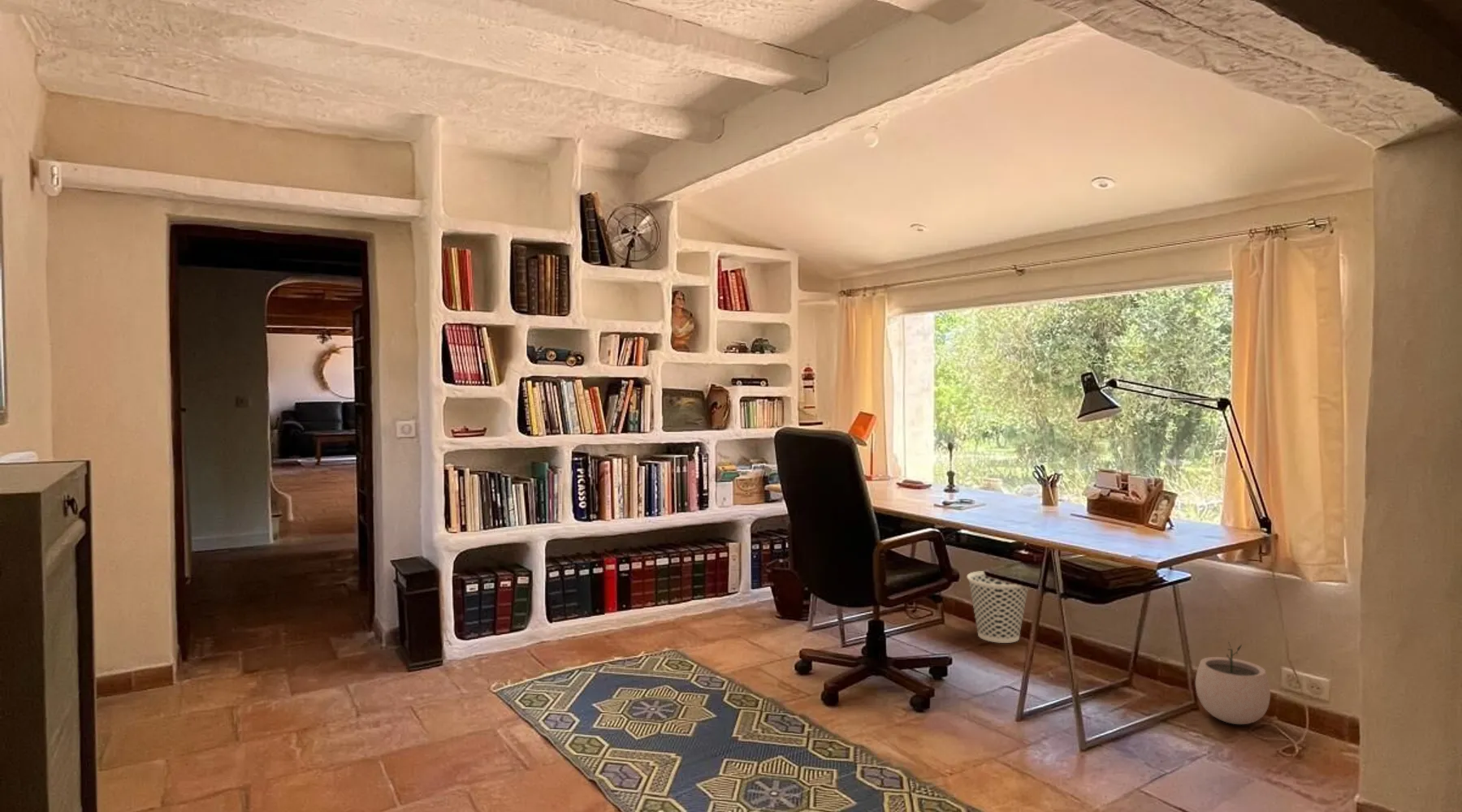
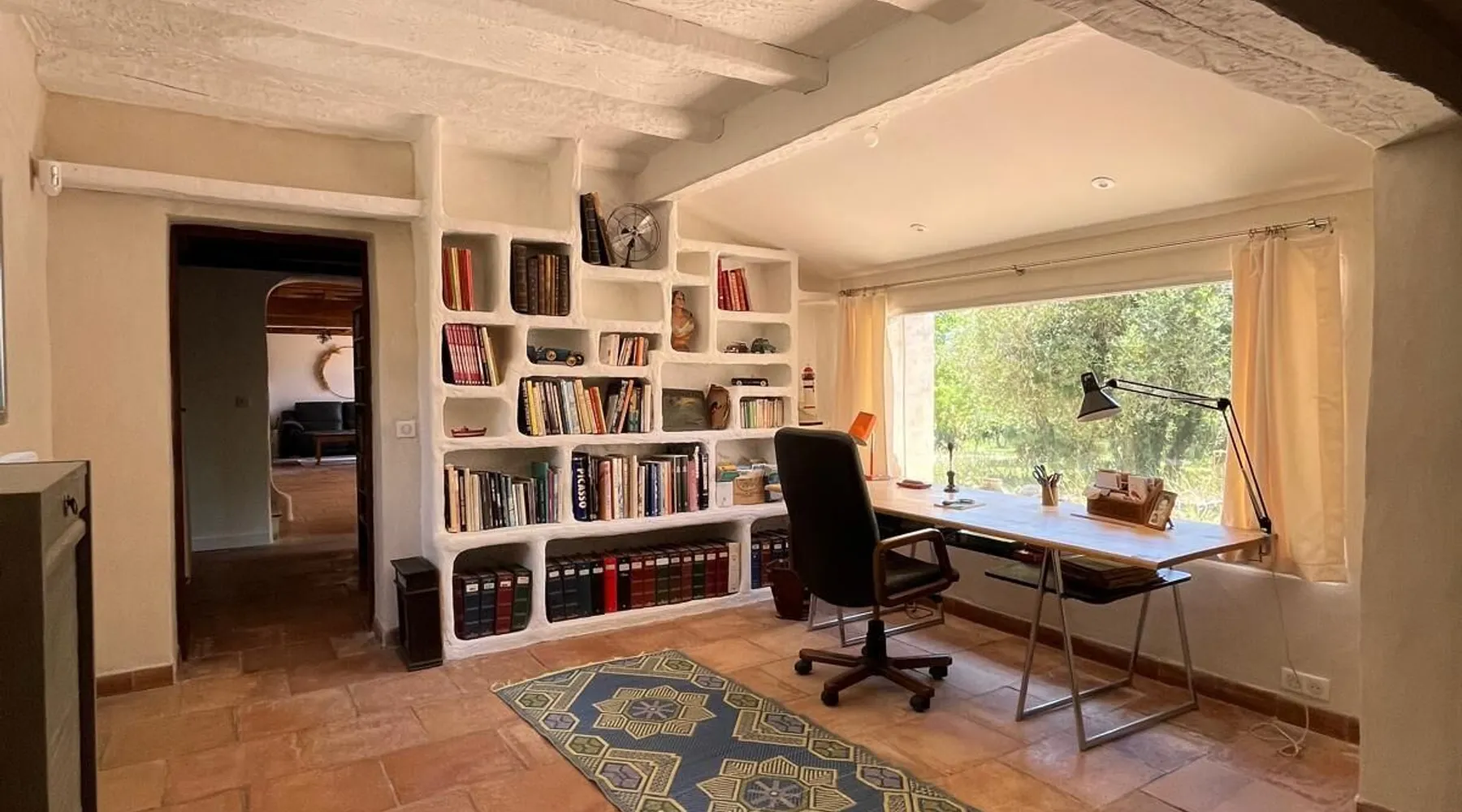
- wastebasket [967,570,1029,644]
- plant pot [1195,640,1271,725]
